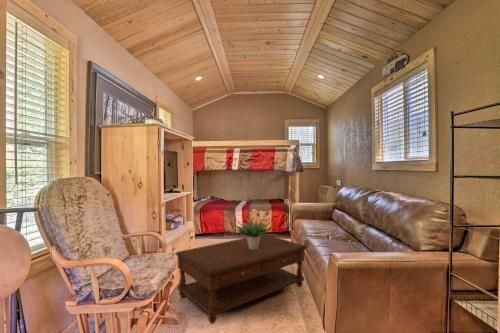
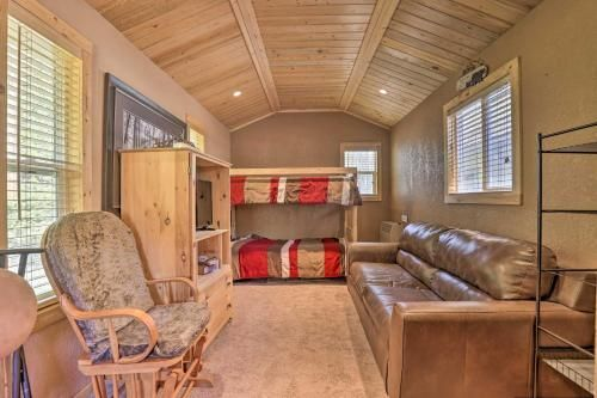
- coffee table [174,233,308,325]
- potted plant [235,196,274,249]
